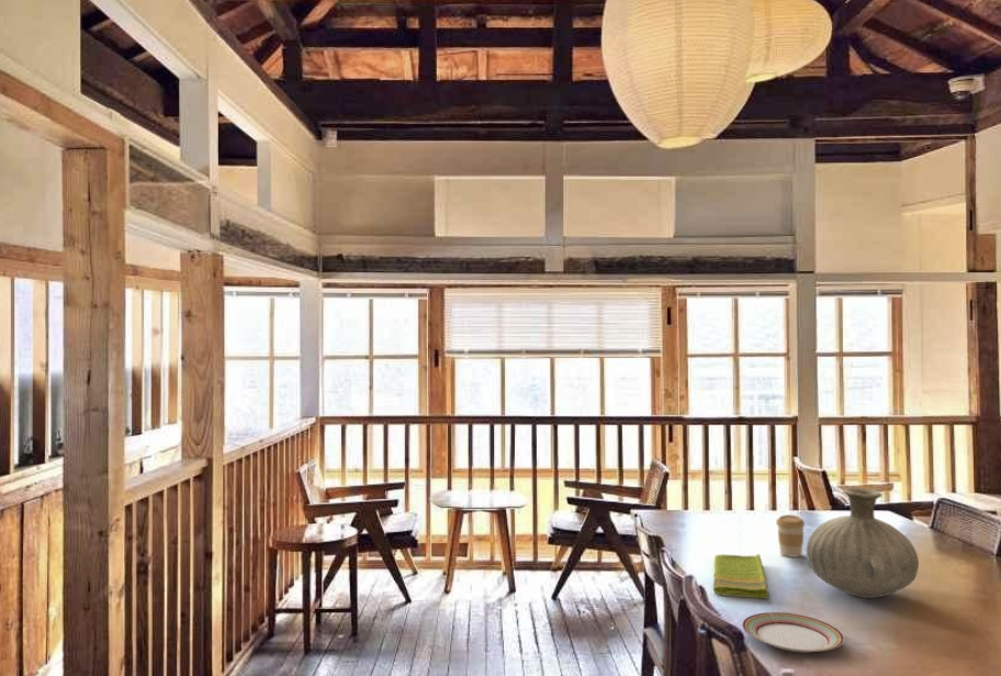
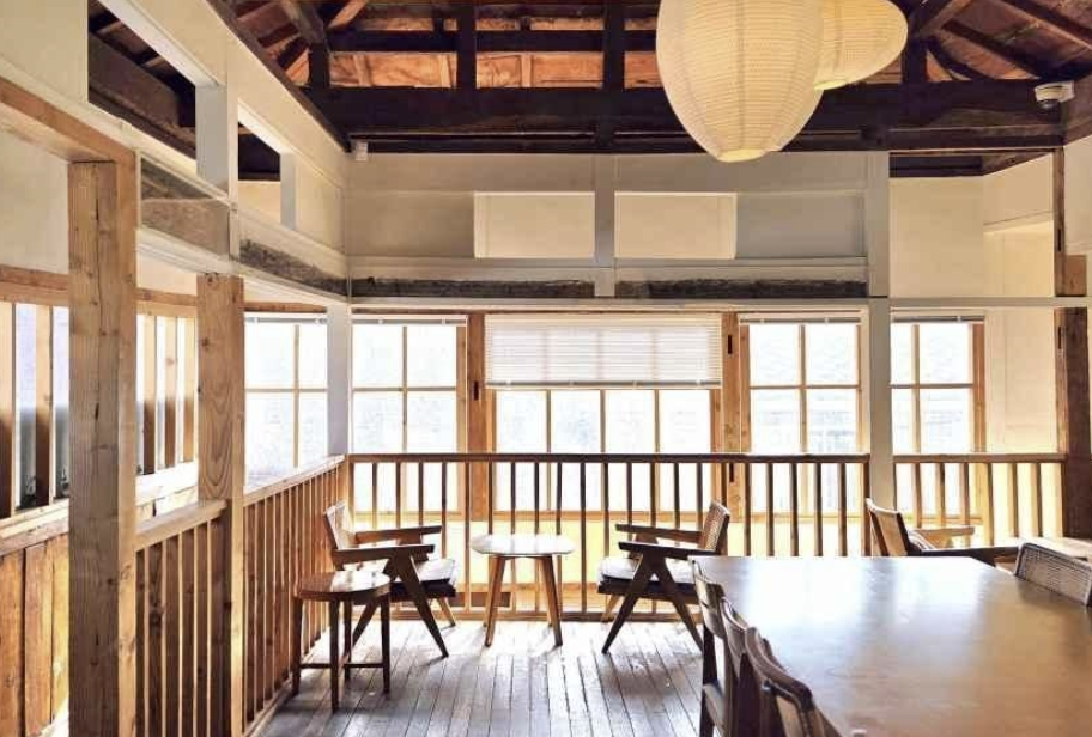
- coffee cup [775,514,806,559]
- vase [806,487,920,599]
- dish towel [712,553,769,600]
- plate [741,611,845,654]
